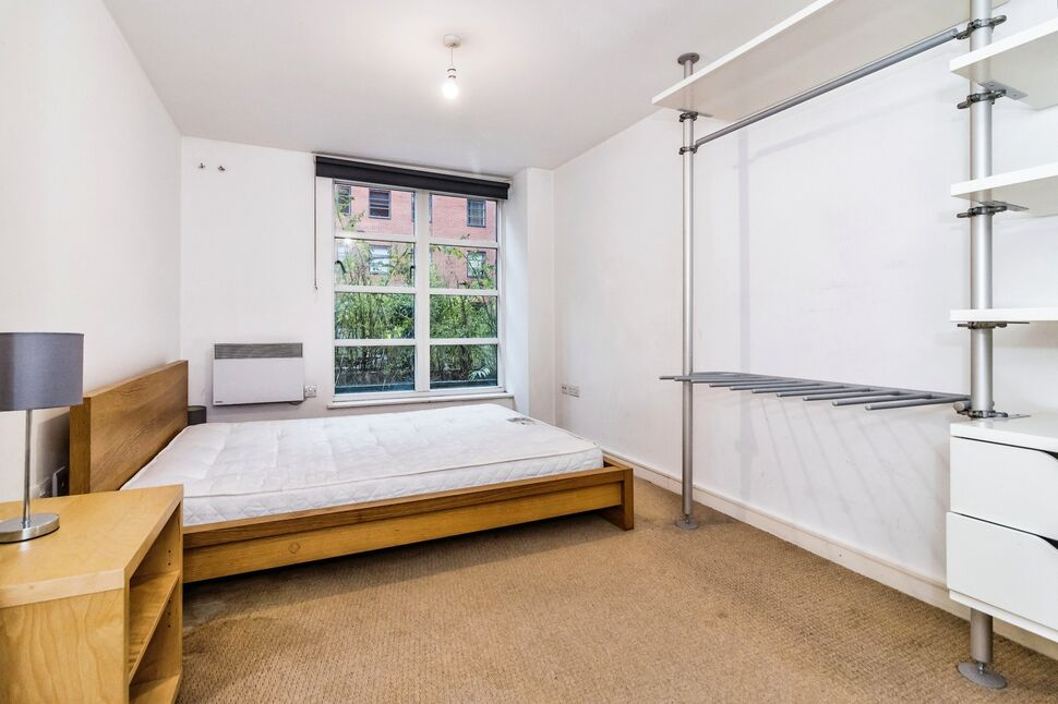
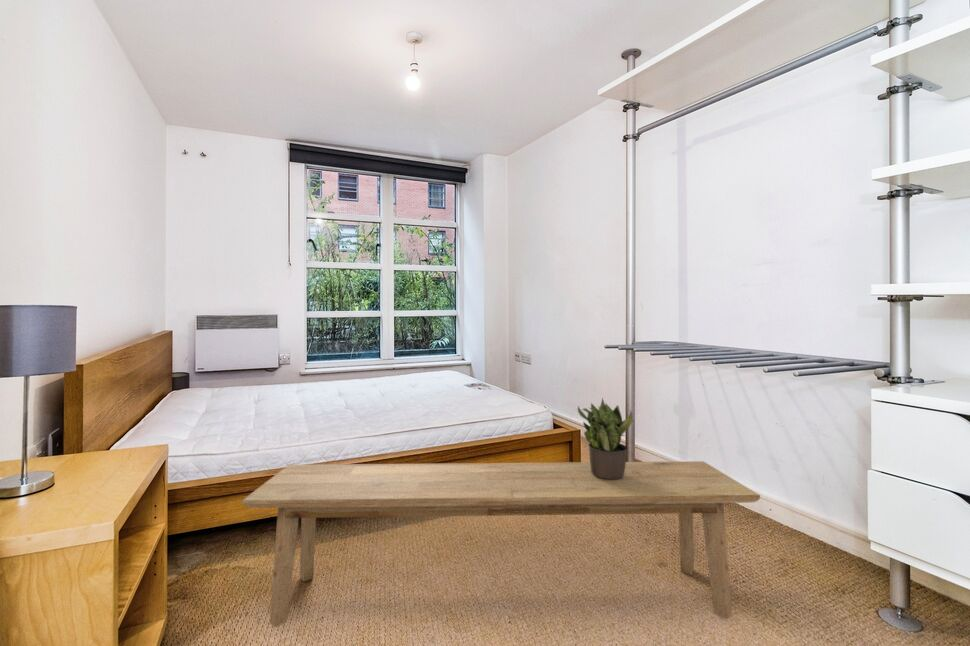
+ potted plant [577,396,635,480]
+ bench [241,460,761,628]
